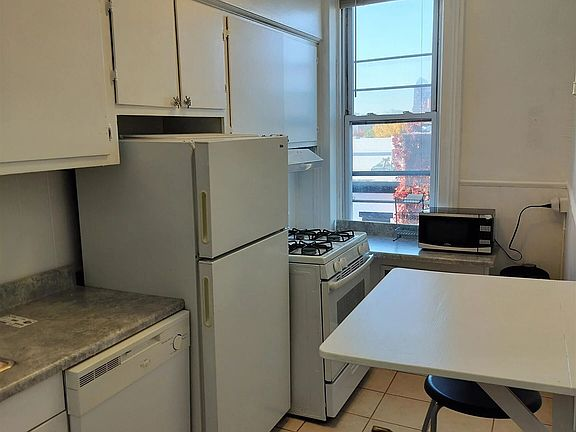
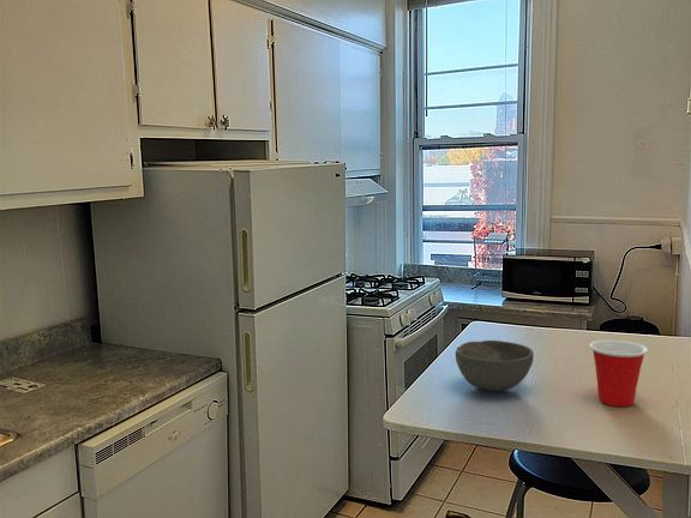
+ bowl [455,339,535,392]
+ cup [589,338,649,408]
